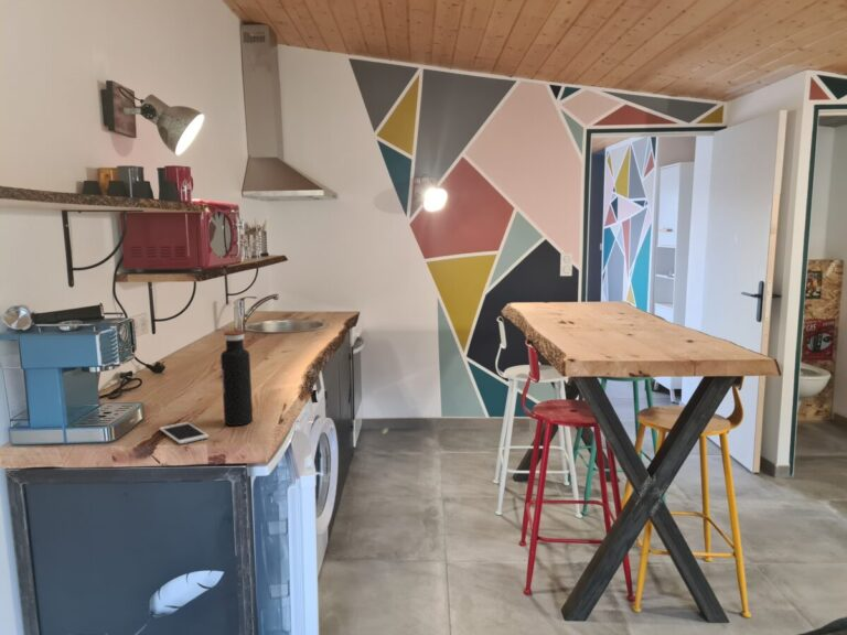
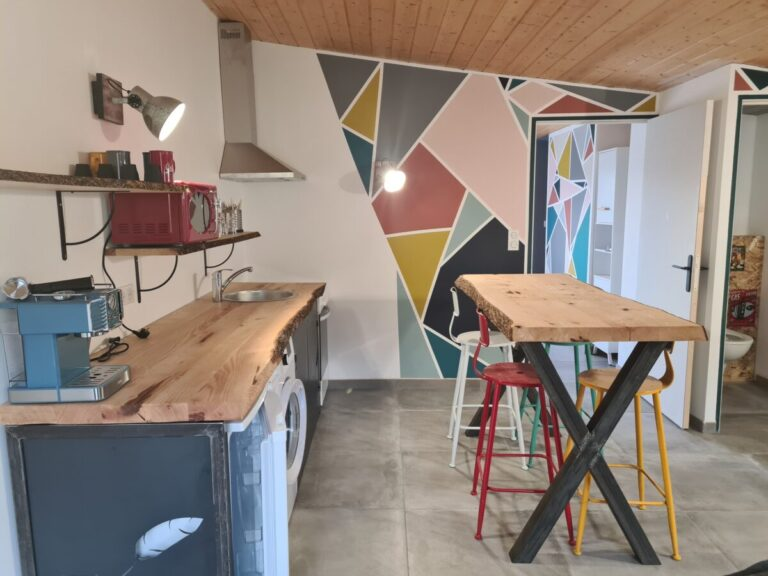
- water bottle [219,330,254,427]
- cell phone [158,421,210,445]
